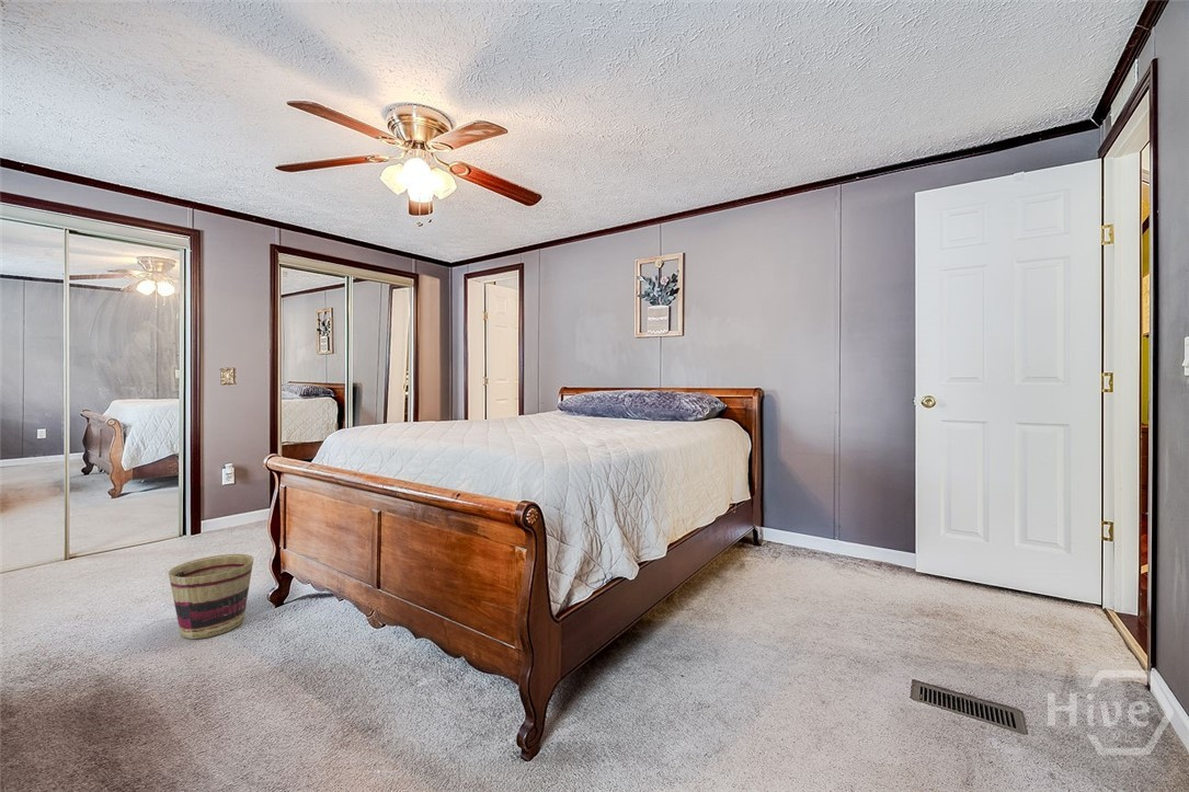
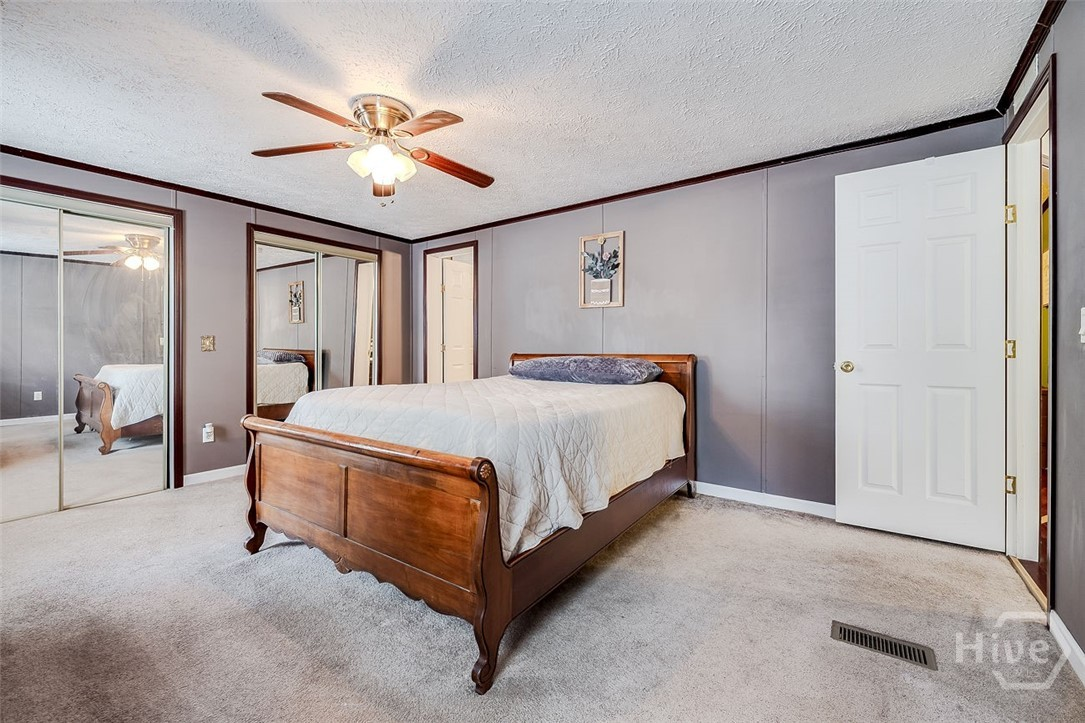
- basket [168,553,254,640]
